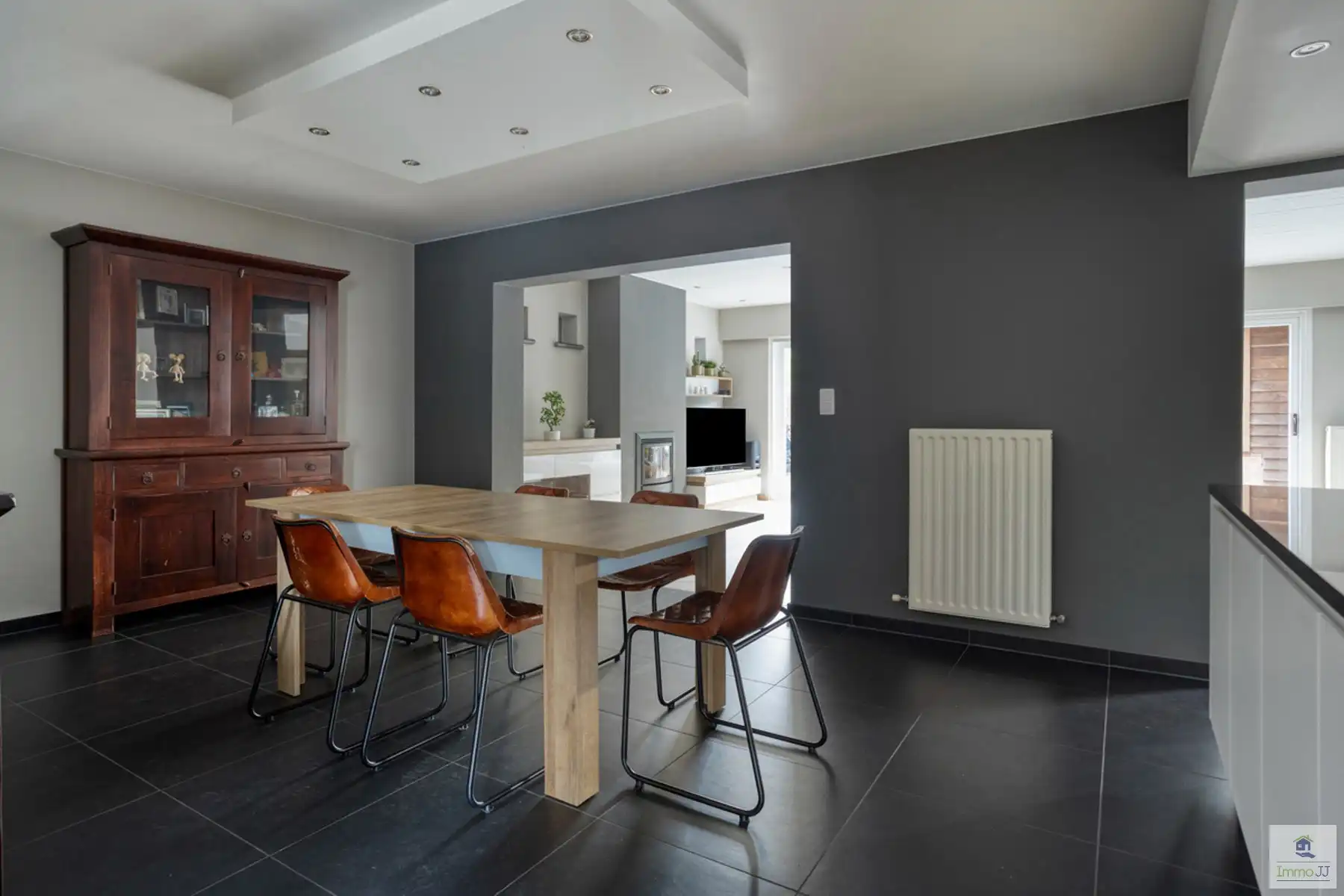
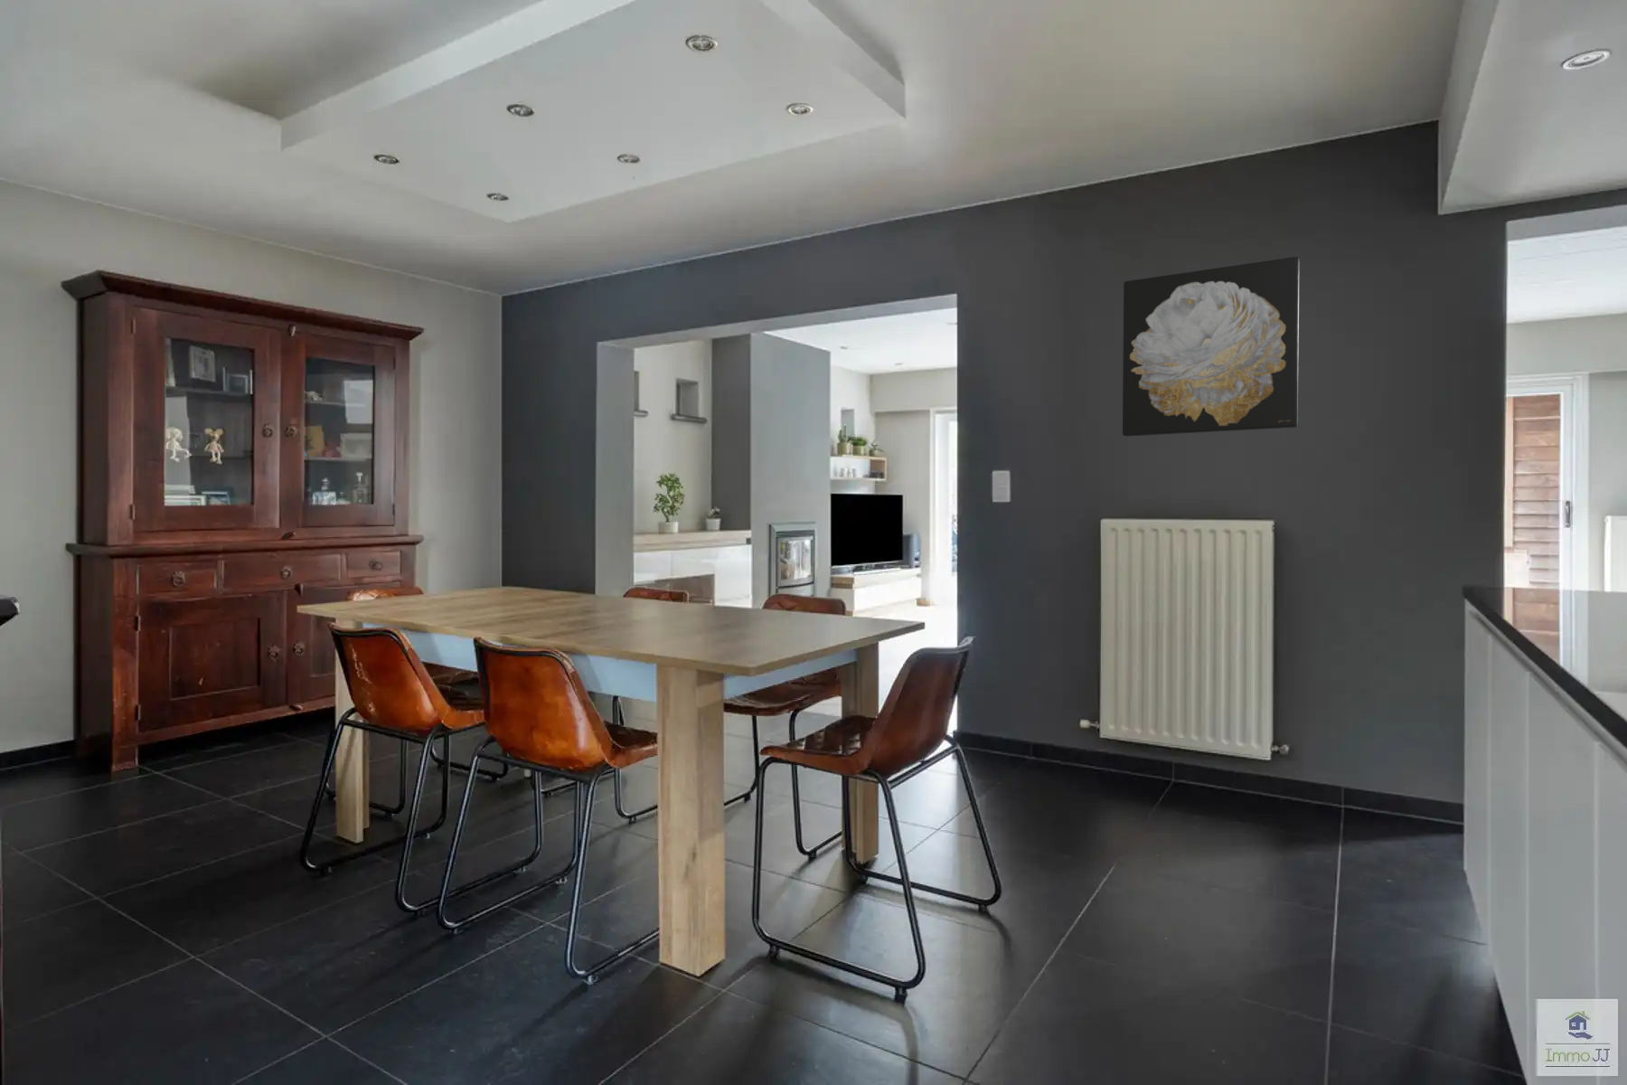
+ wall art [1122,256,1300,437]
